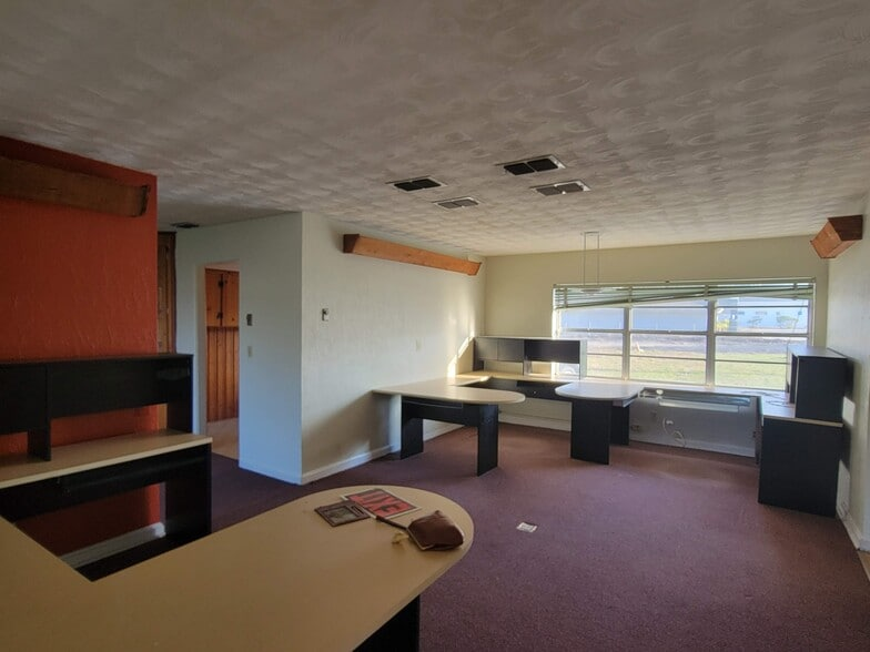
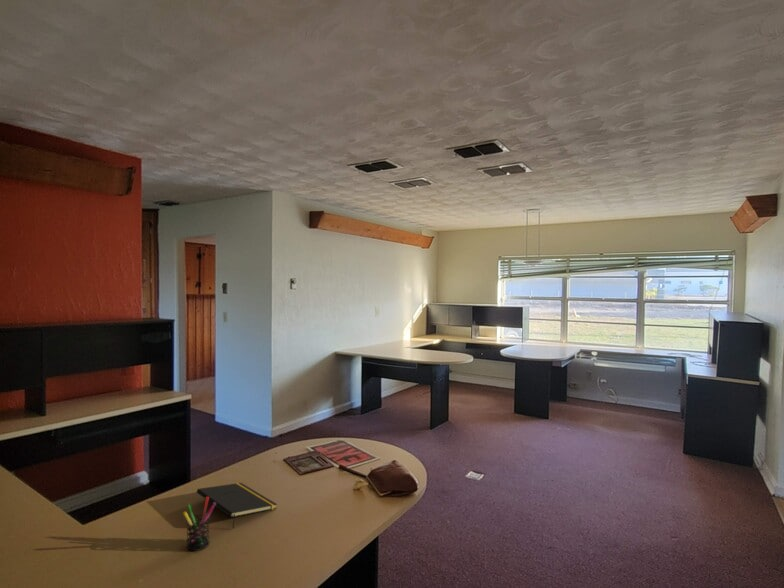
+ pen holder [182,497,216,552]
+ notepad [196,482,278,529]
